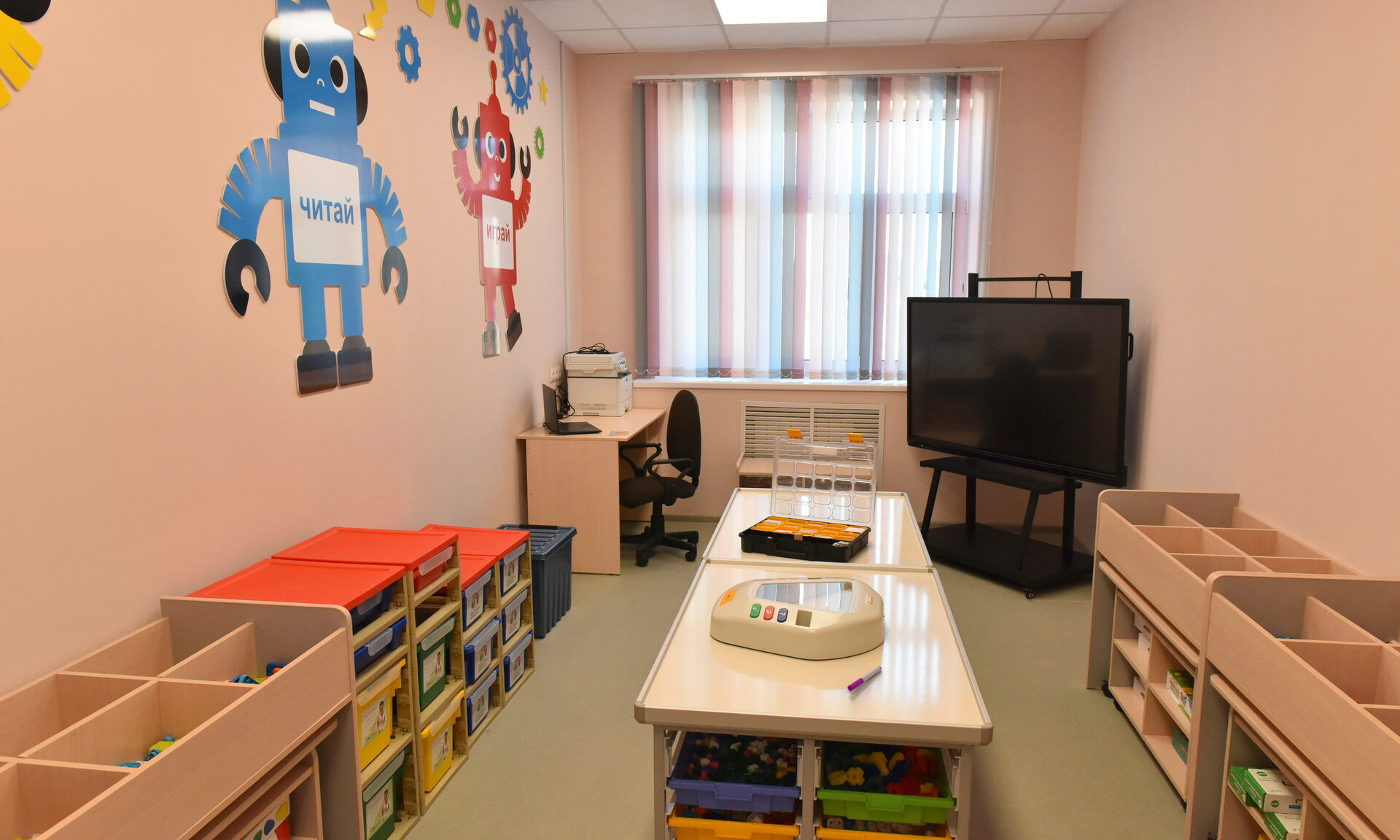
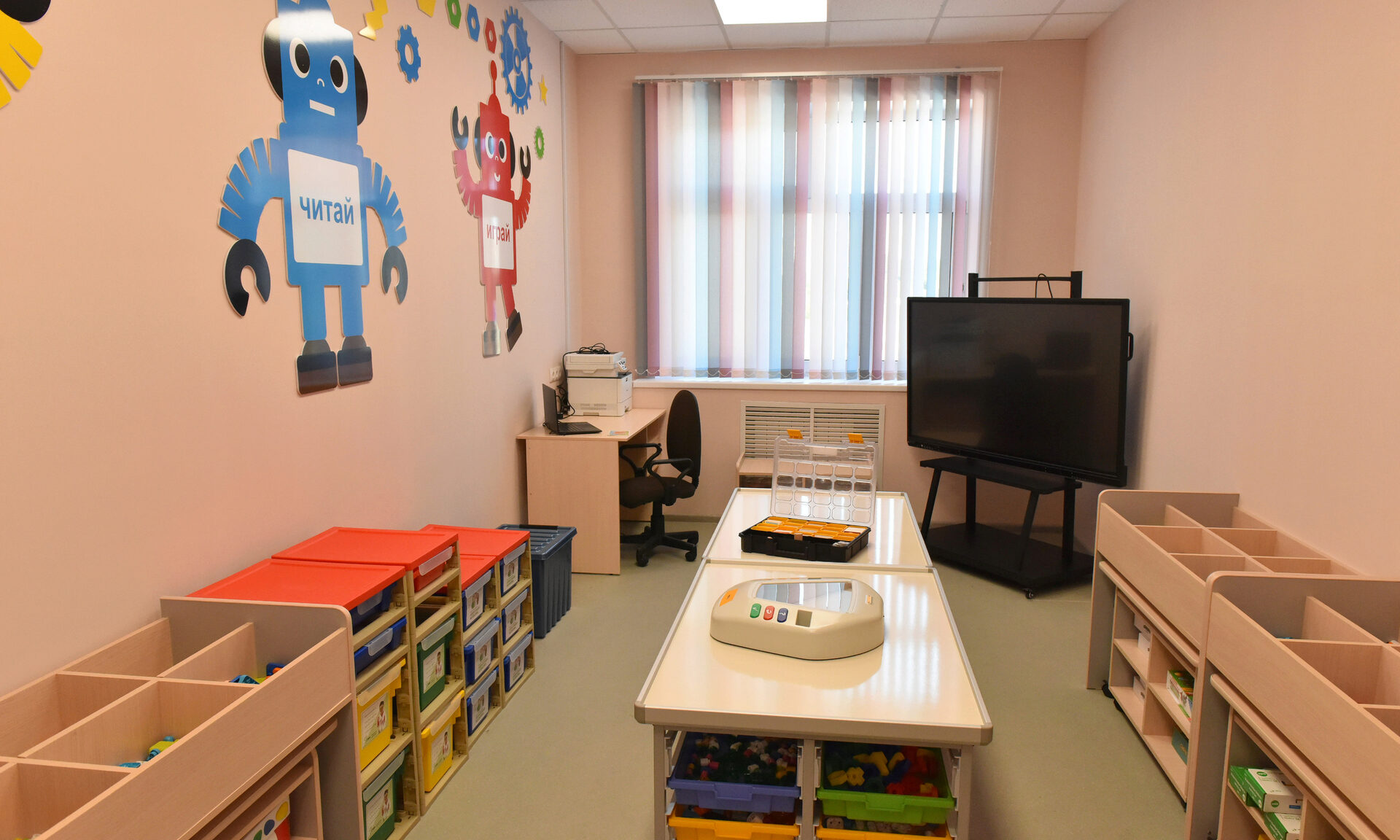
- pen [847,666,882,692]
